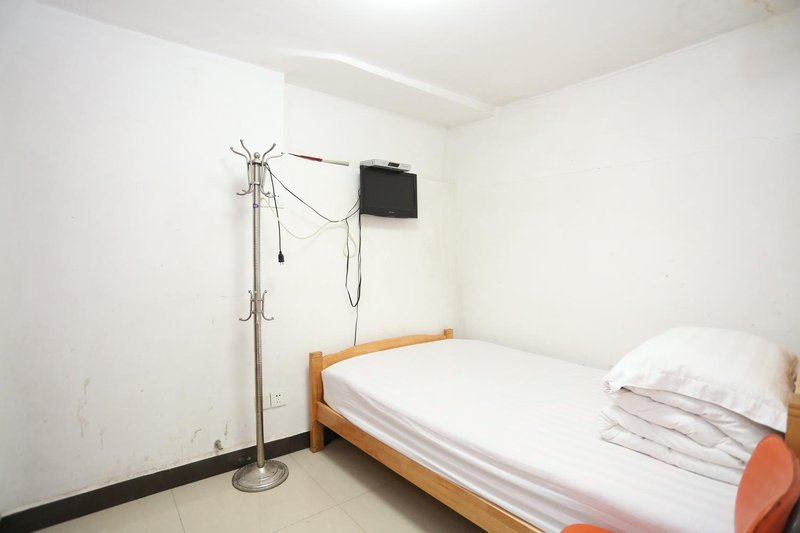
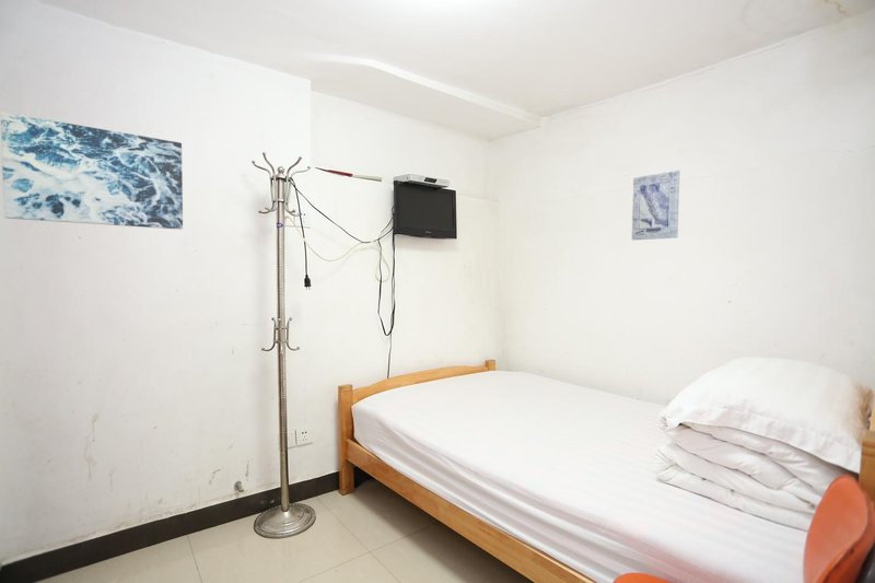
+ wall art [631,170,681,241]
+ wall art [0,110,184,231]
